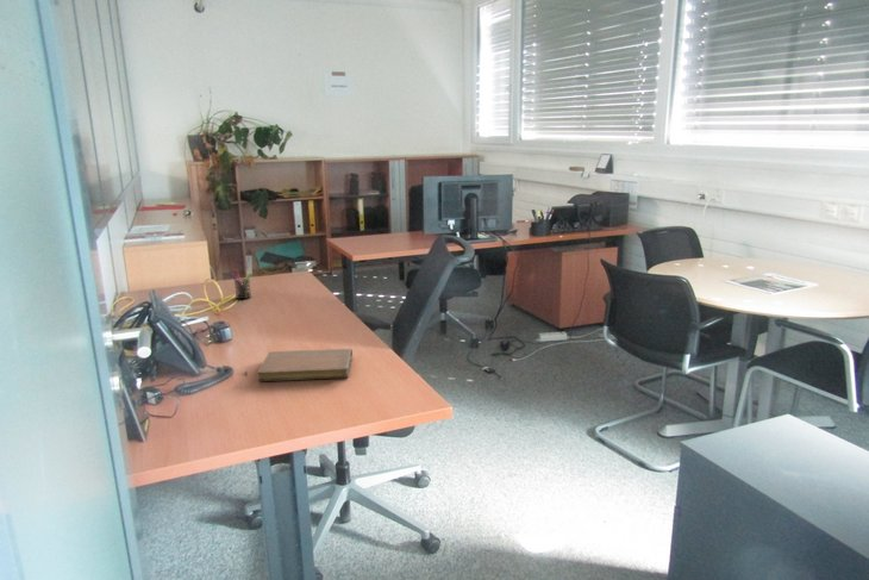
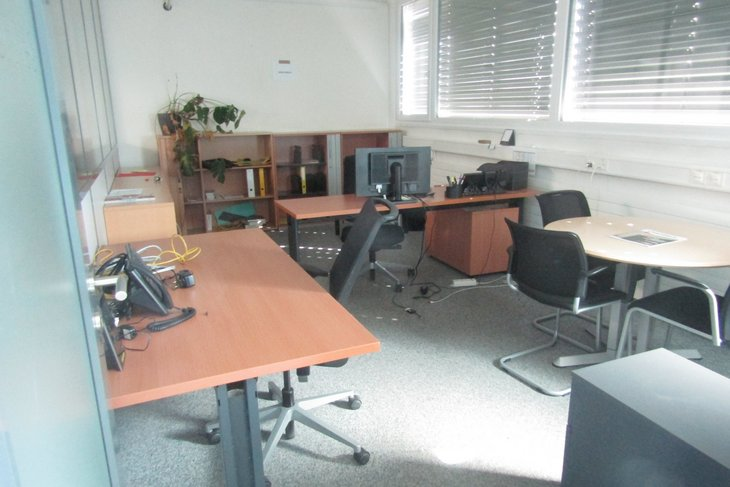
- notebook [257,348,354,382]
- pen holder [229,268,252,300]
